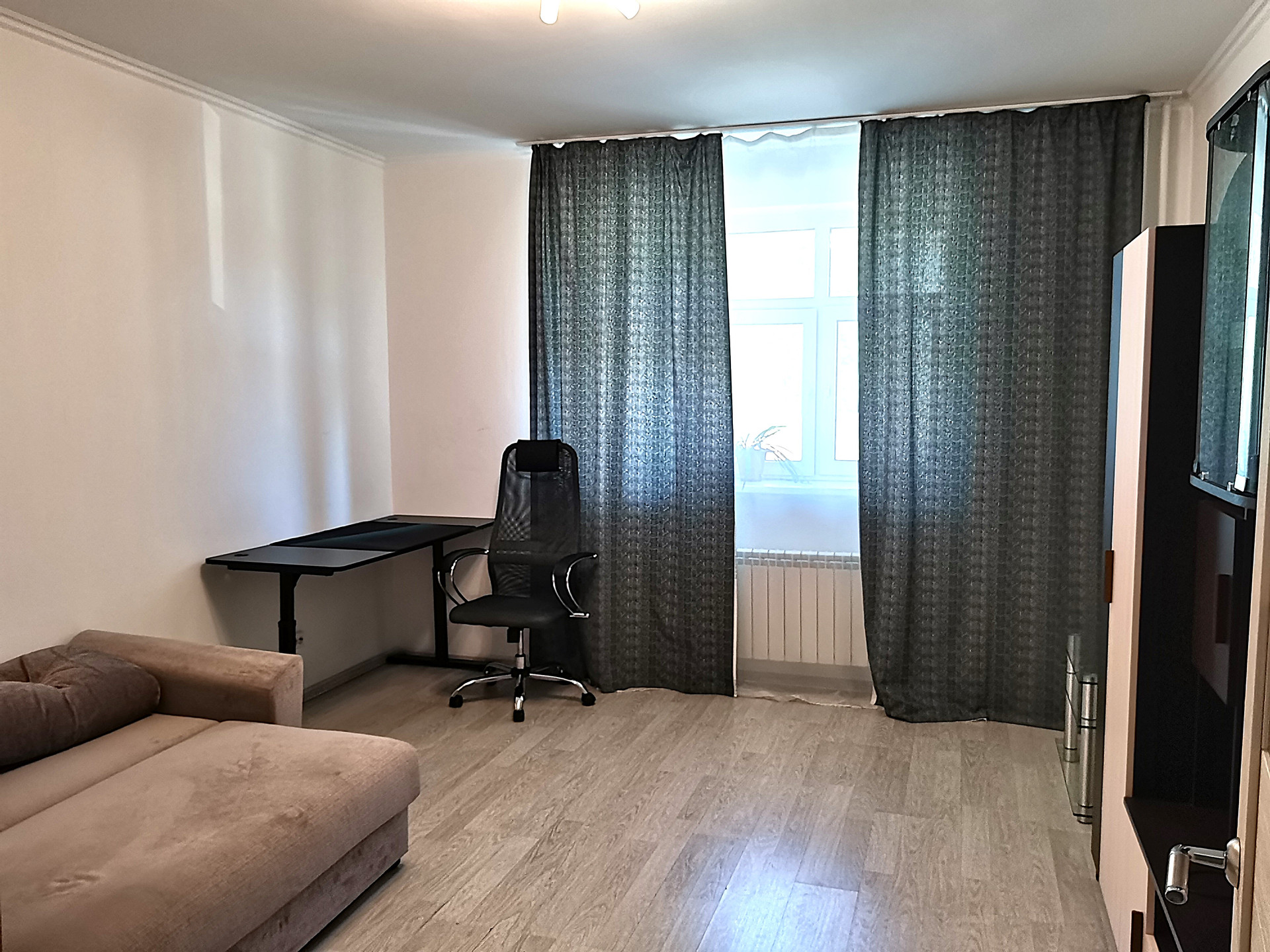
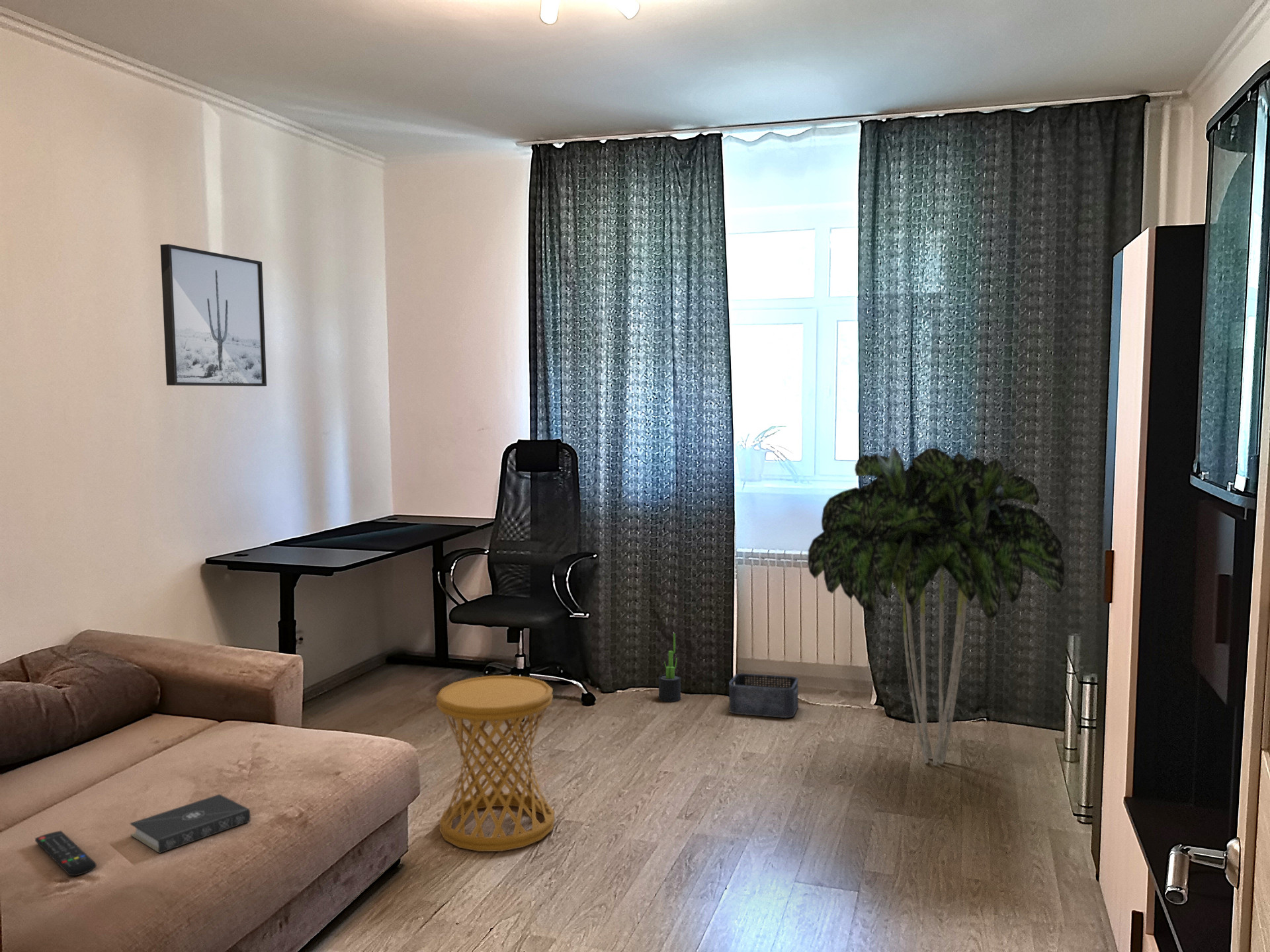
+ decorative plant [658,633,681,703]
+ indoor plant [807,446,1065,766]
+ book [130,794,251,854]
+ side table [436,675,555,852]
+ remote control [34,830,97,877]
+ wall art [159,243,267,387]
+ storage bin [728,672,799,719]
